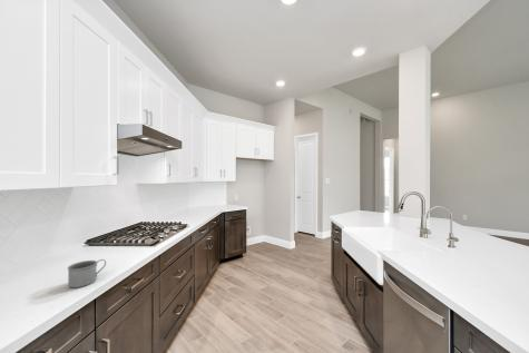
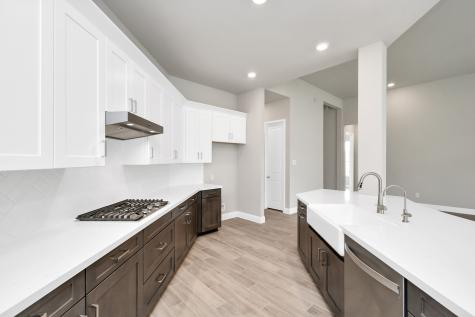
- mug [67,258,107,288]
